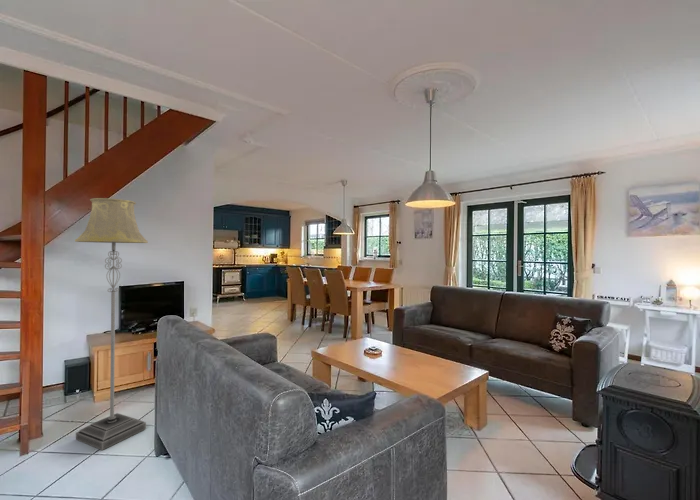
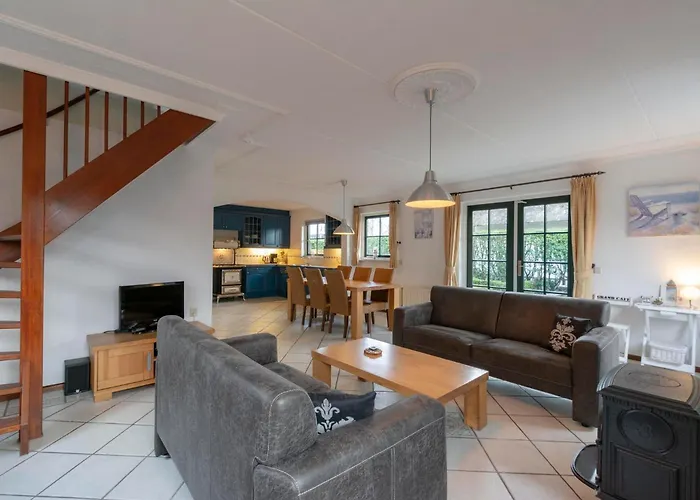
- floor lamp [74,197,149,451]
